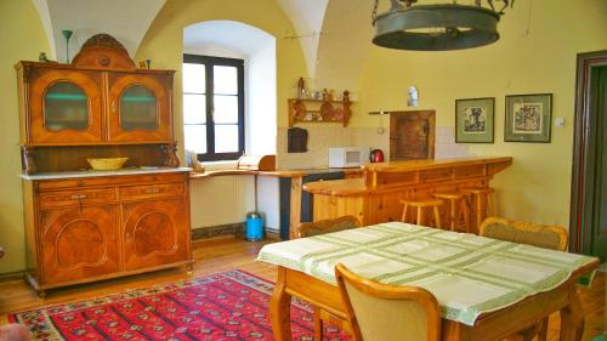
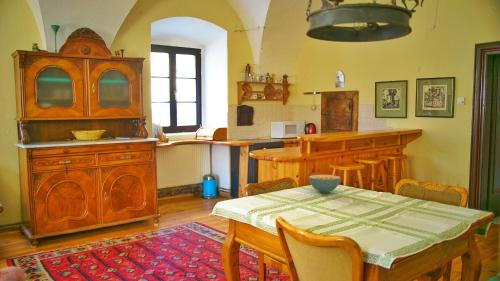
+ cereal bowl [308,174,341,194]
